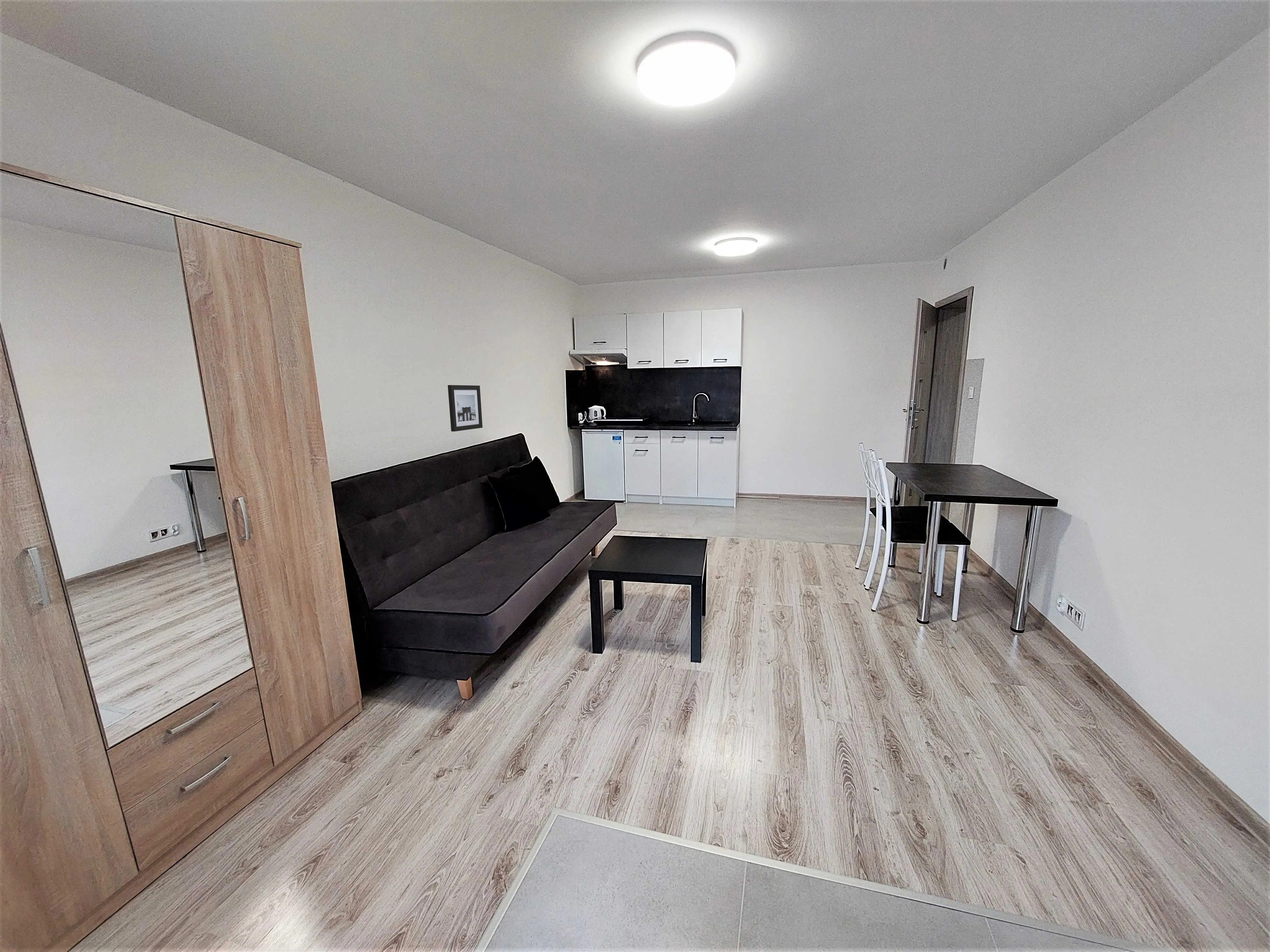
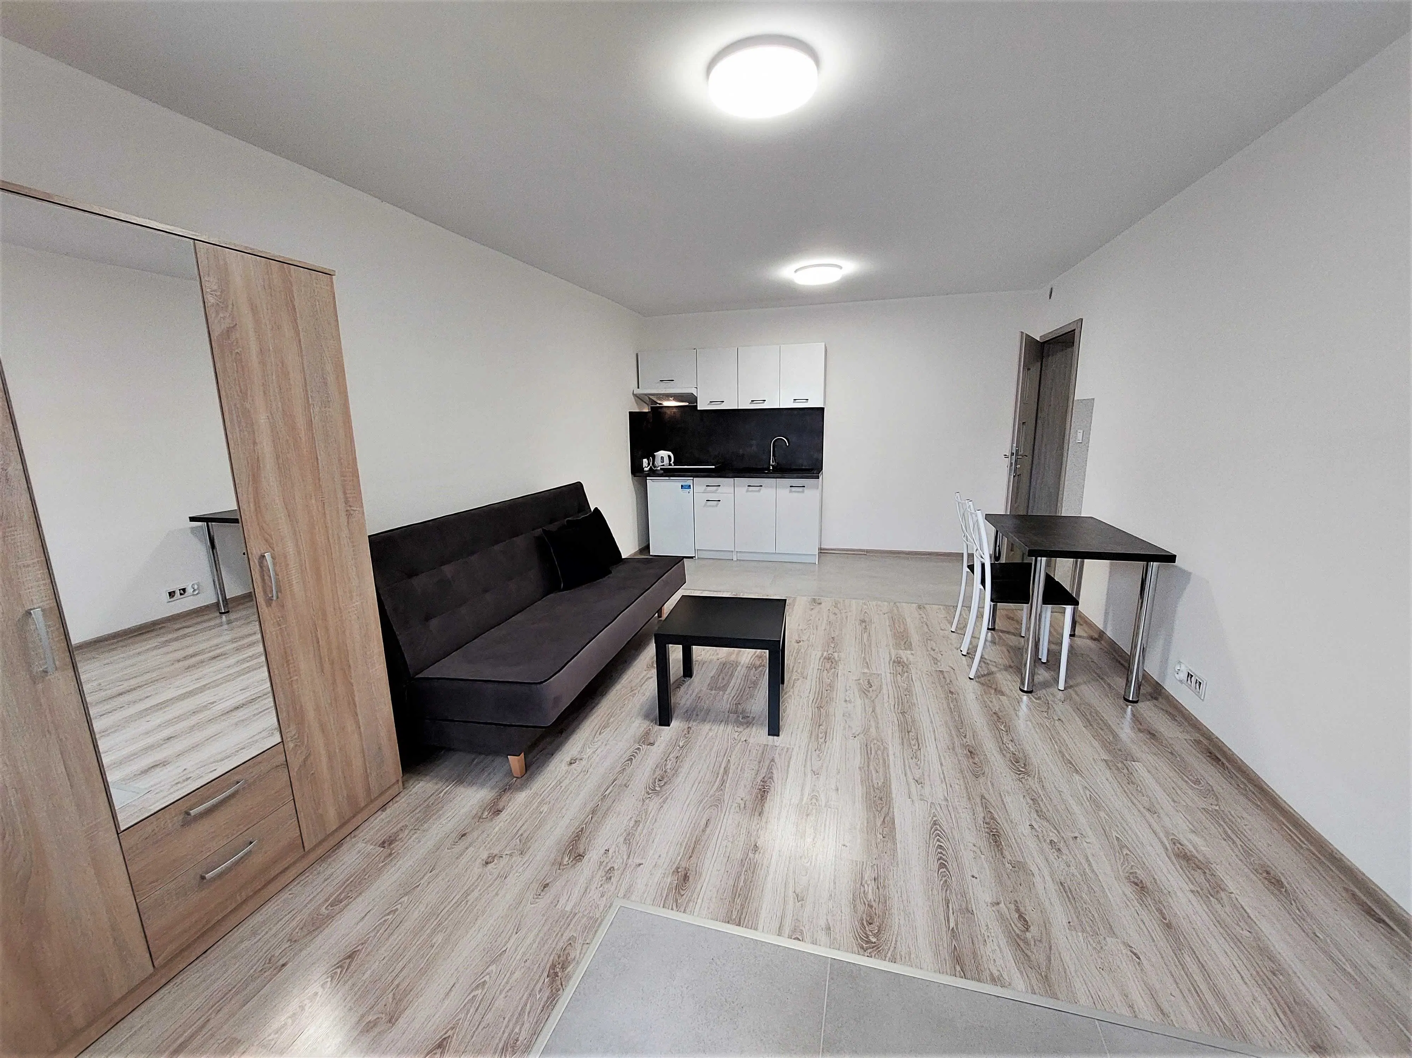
- wall art [447,385,483,432]
